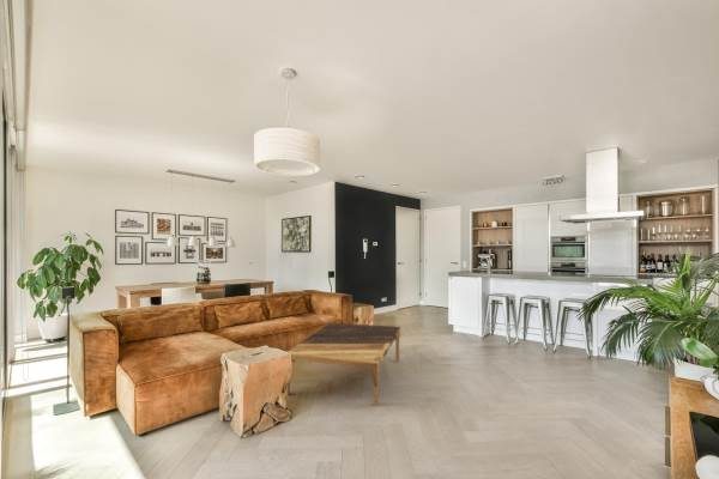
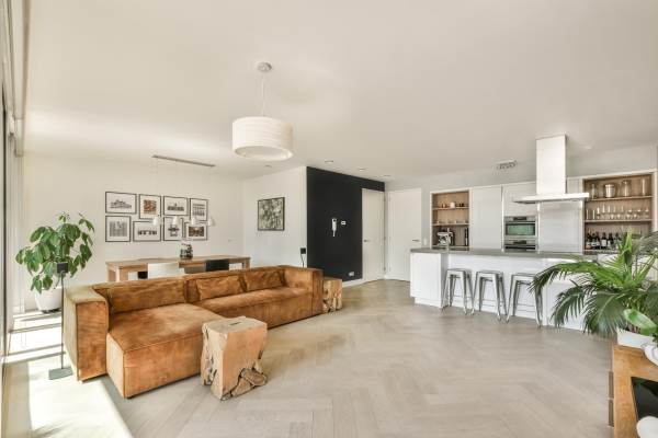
- coffee table [284,321,401,407]
